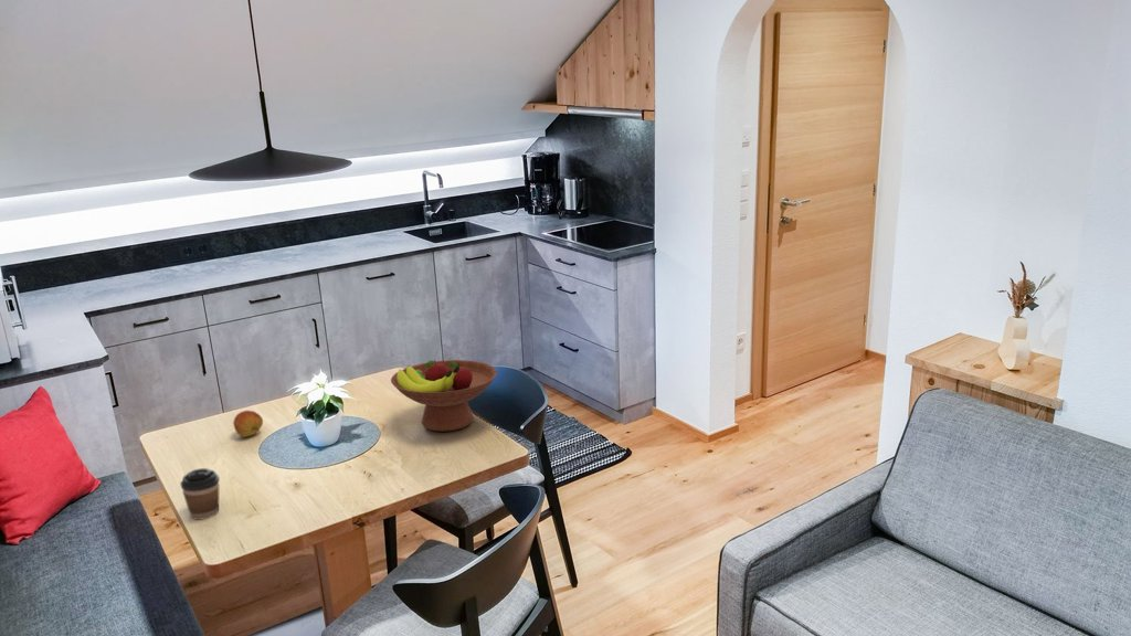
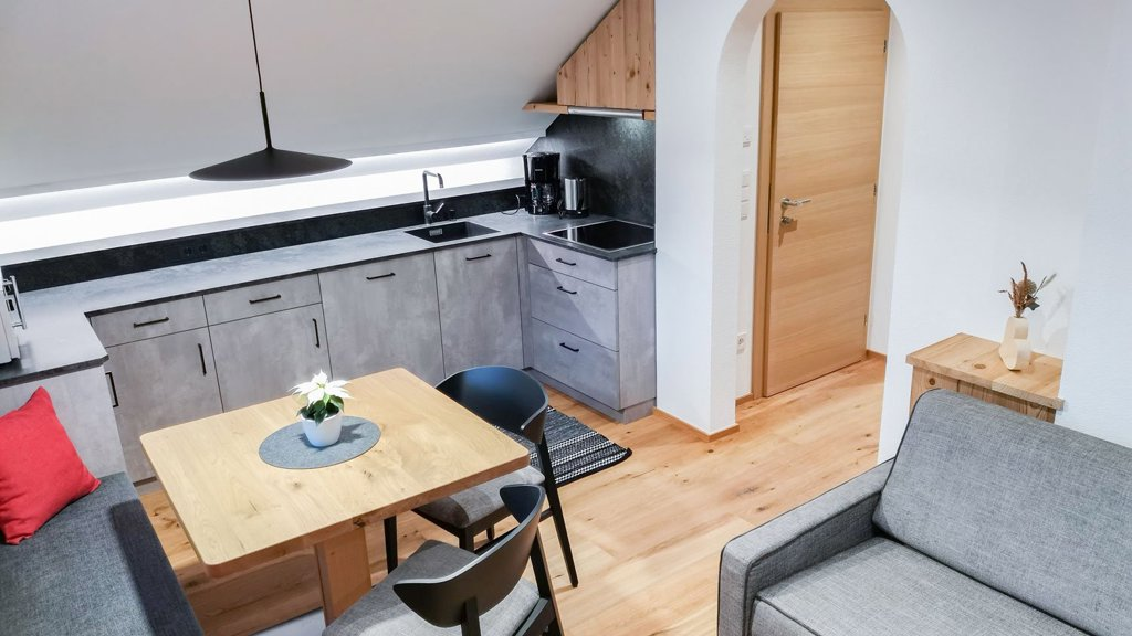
- fruit [232,410,264,438]
- coffee cup [179,467,221,521]
- fruit bowl [390,359,498,433]
